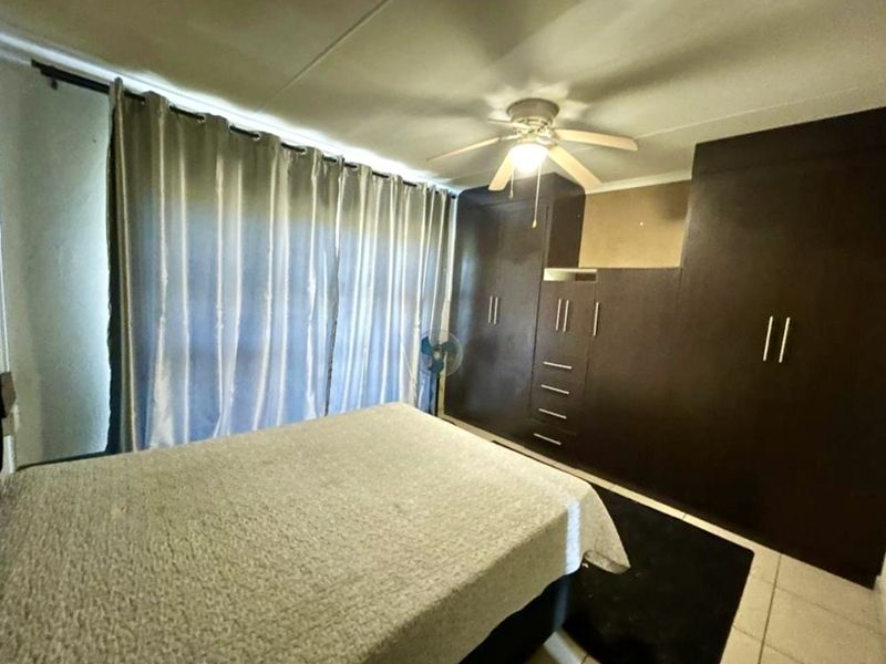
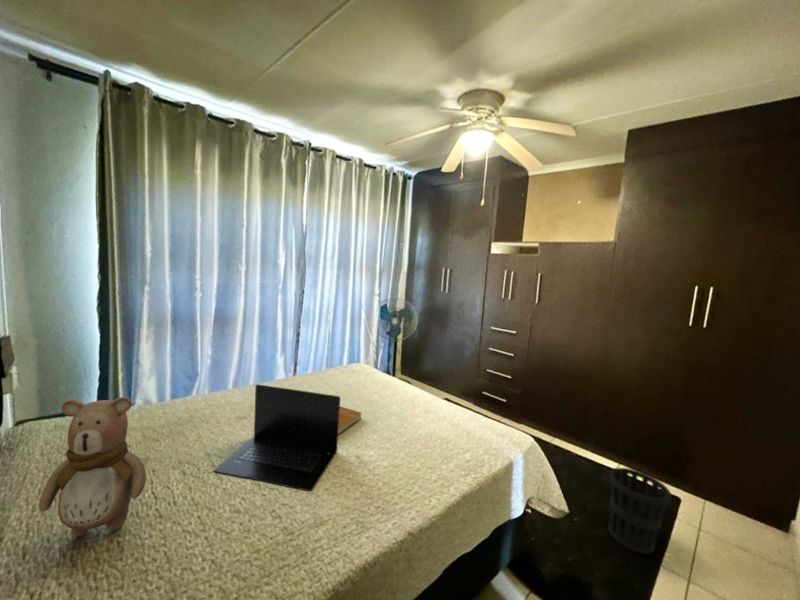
+ wastebasket [607,467,672,555]
+ book [338,405,362,436]
+ teddy bear [38,396,147,537]
+ laptop [213,383,341,492]
